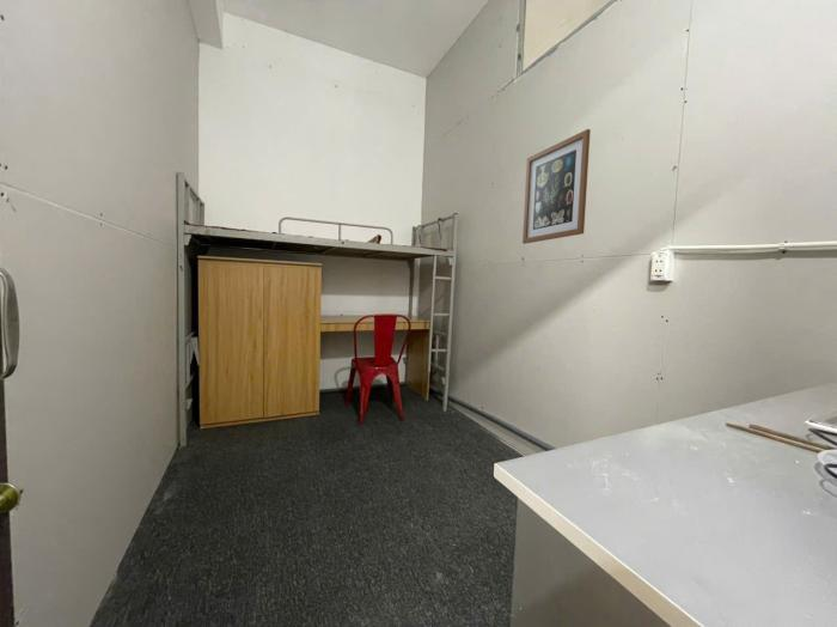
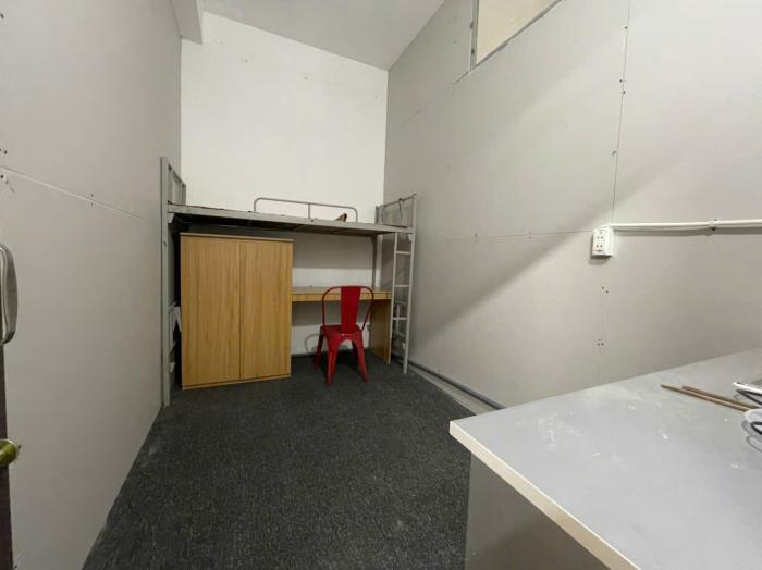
- wall art [521,128,592,245]
